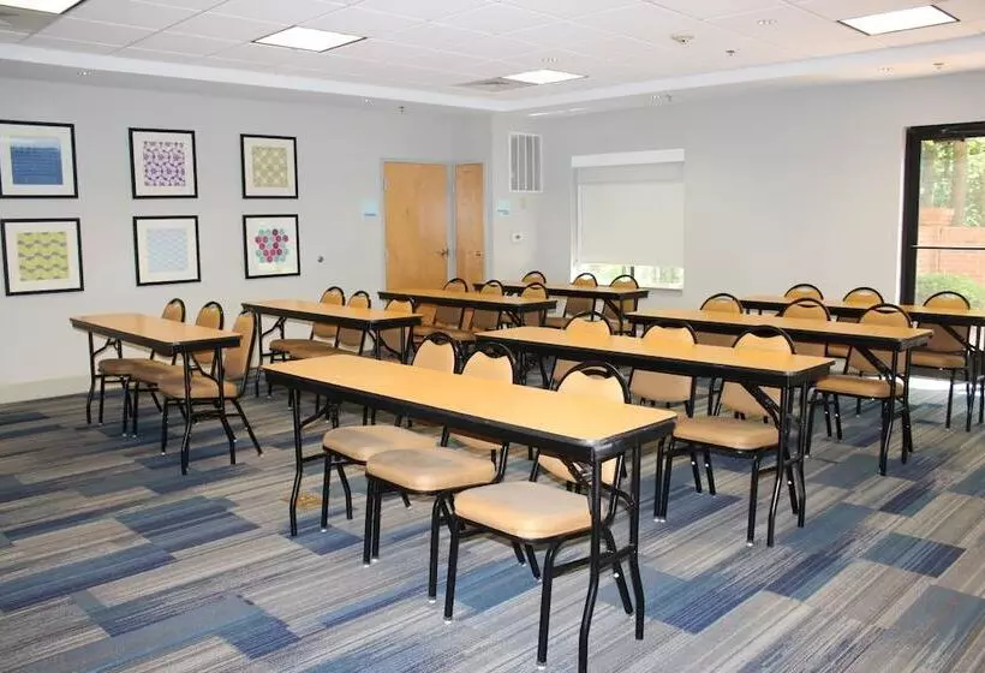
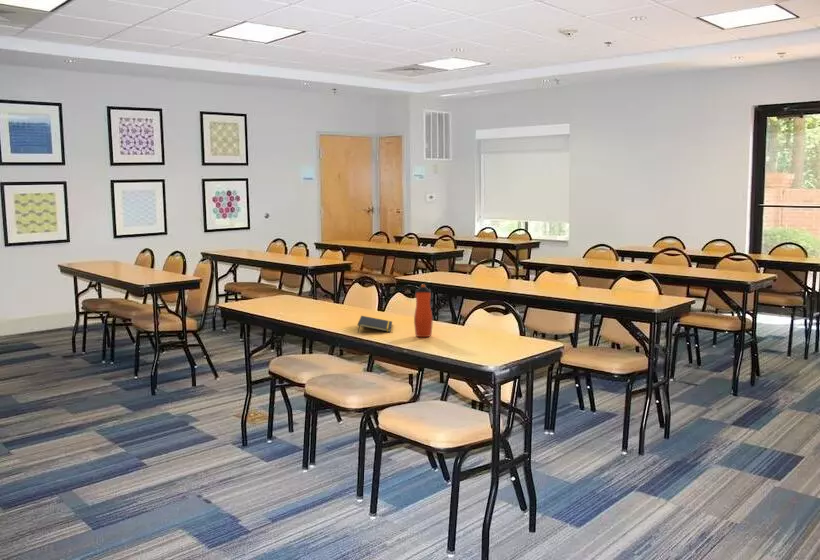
+ water bottle [413,284,434,338]
+ notepad [357,315,393,333]
